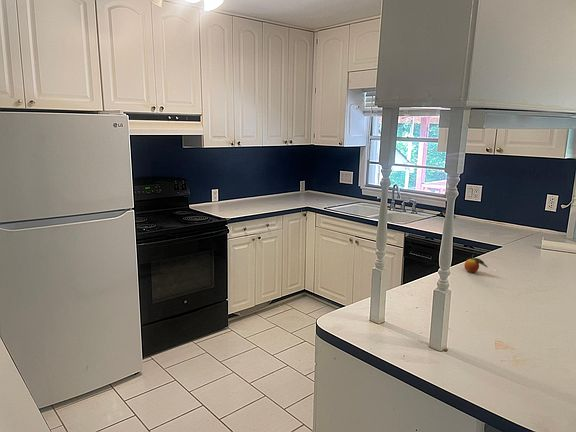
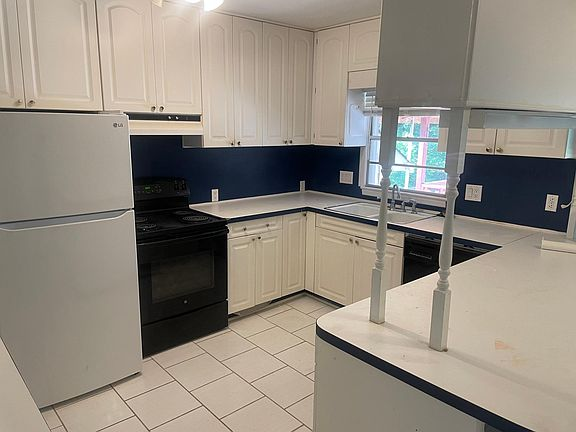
- fruit [463,254,488,274]
